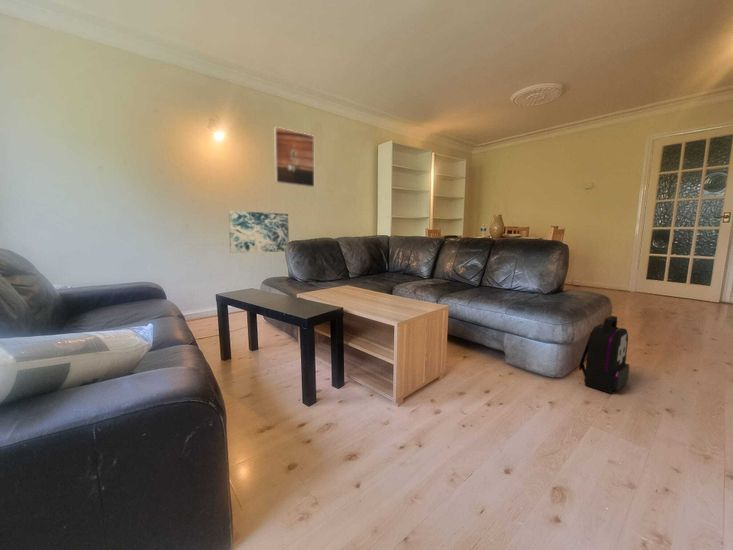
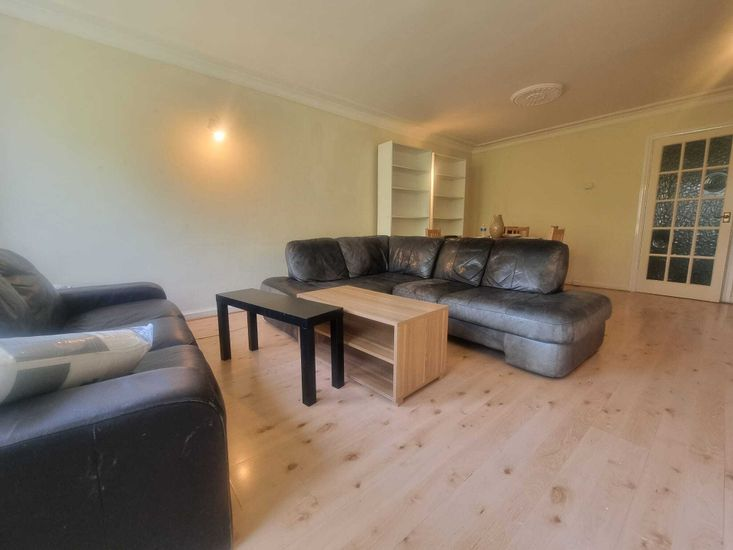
- backpack [578,315,630,394]
- wall art [227,210,290,254]
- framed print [273,126,315,188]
